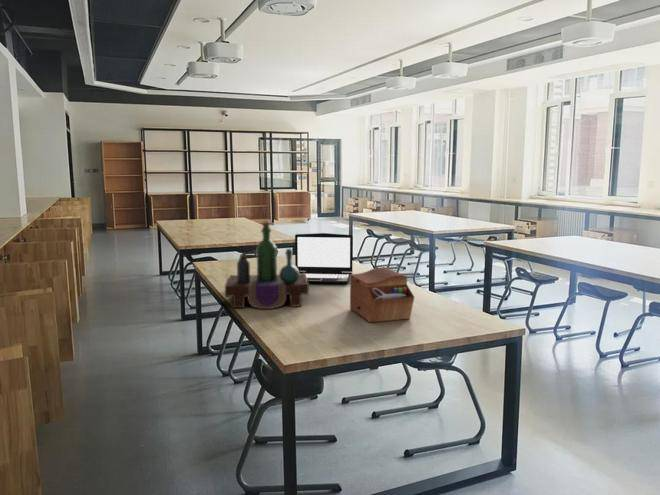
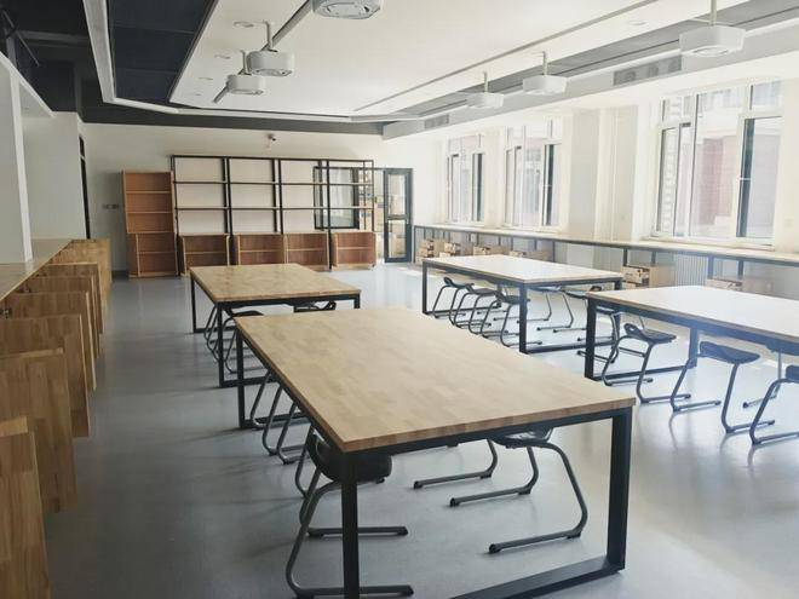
- bottle [224,221,310,310]
- laptop [294,232,354,284]
- sewing box [349,266,415,323]
